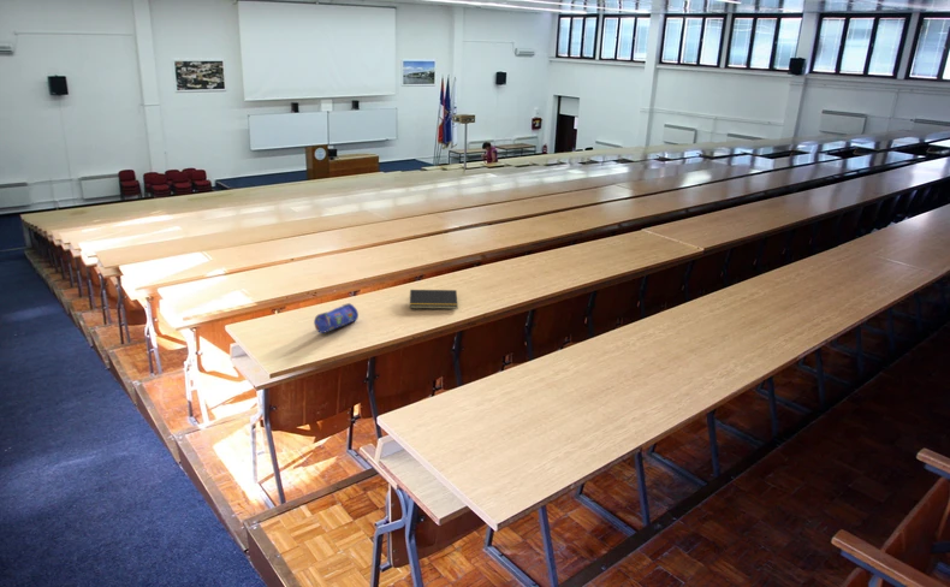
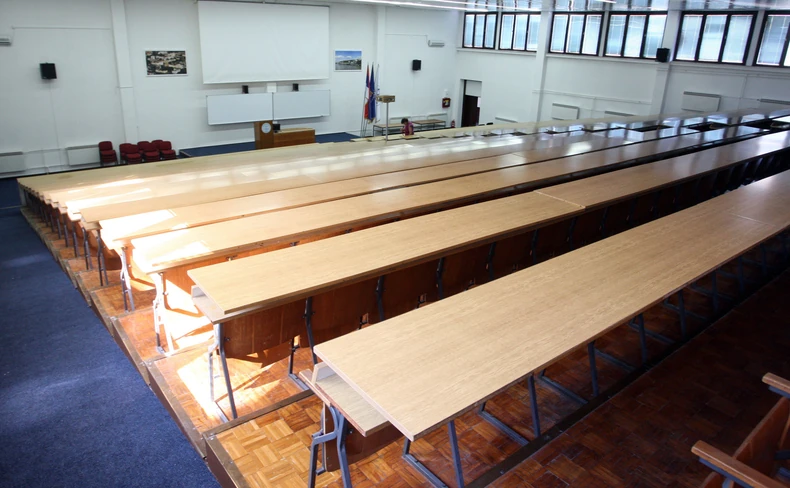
- notepad [408,289,459,310]
- pencil case [313,302,360,334]
